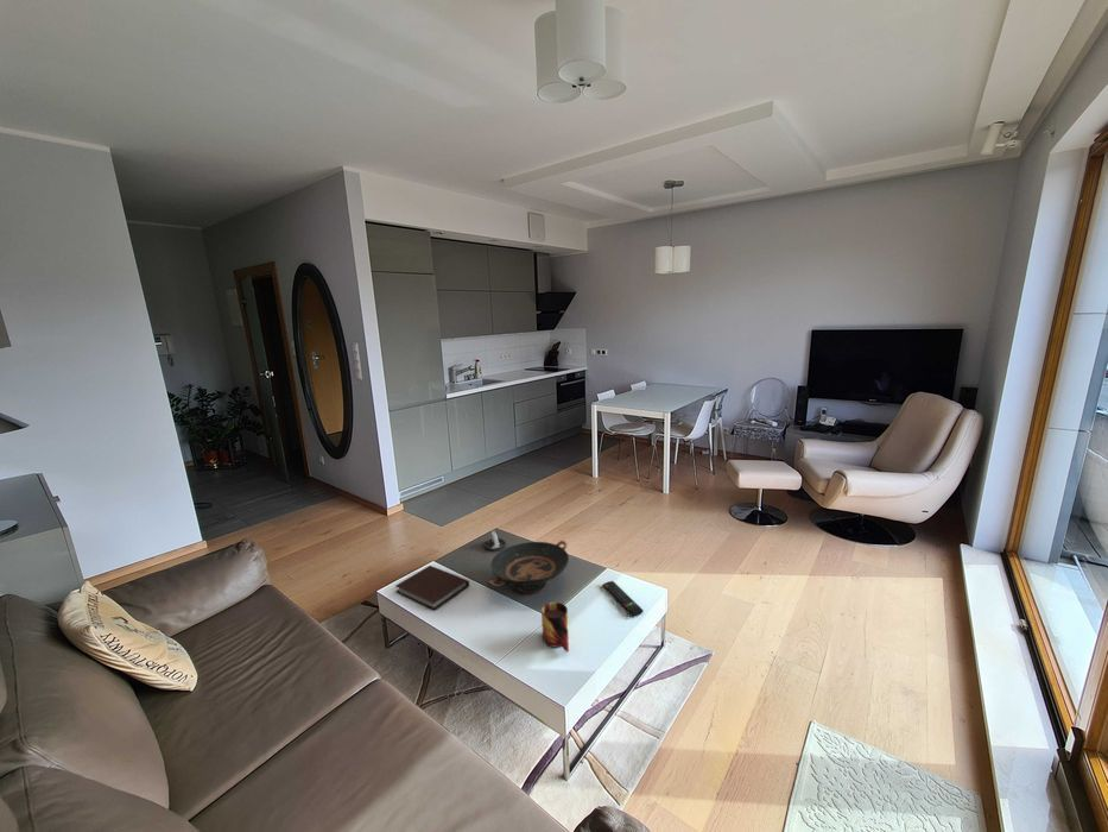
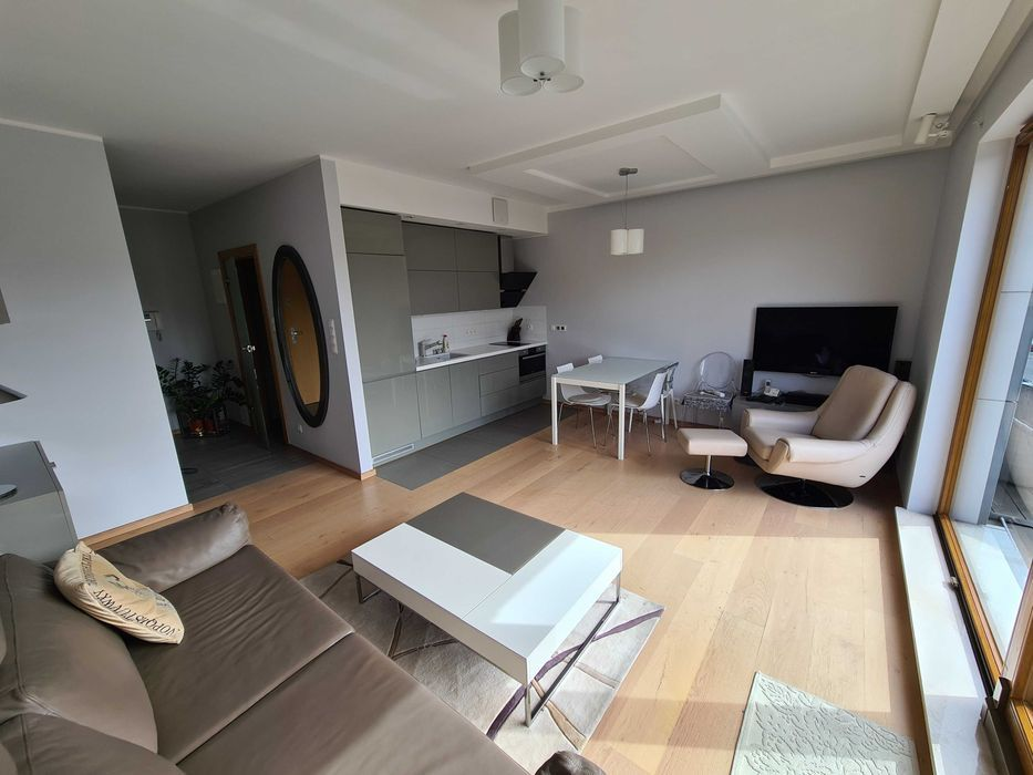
- candle [482,529,507,551]
- mug [540,601,570,654]
- decorative bowl [487,540,570,594]
- remote control [602,580,645,617]
- notebook [394,565,470,611]
